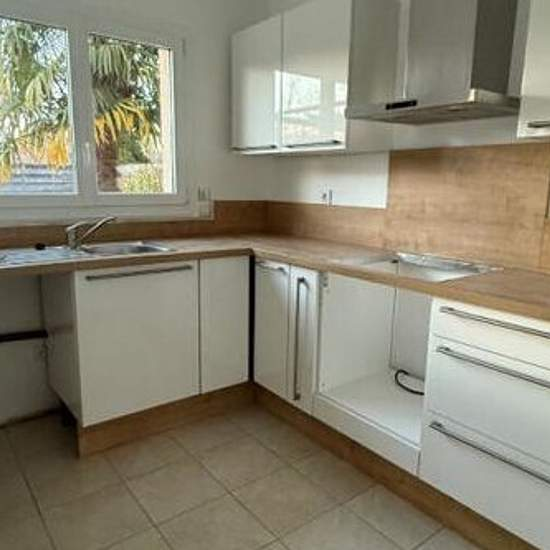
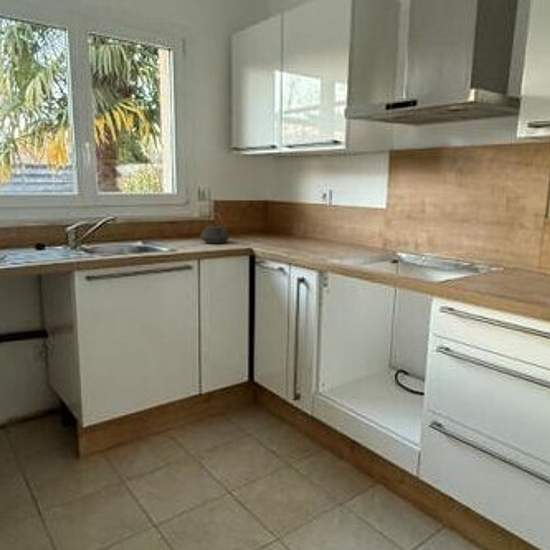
+ teapot [200,212,231,244]
